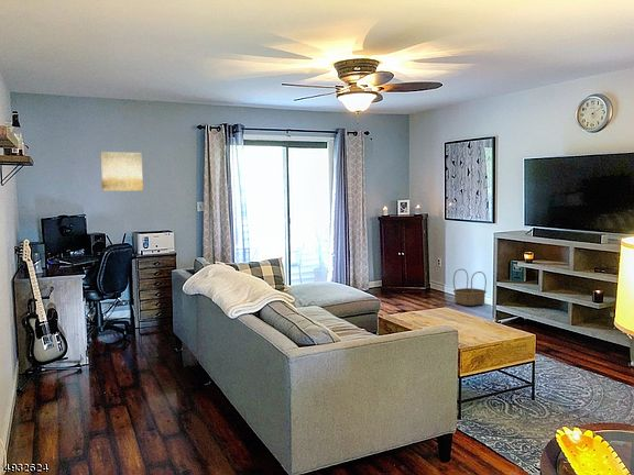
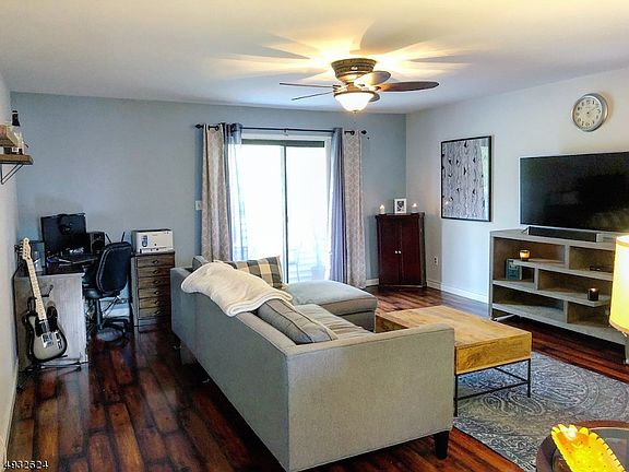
- wall art [99,151,144,192]
- basket [452,268,488,307]
